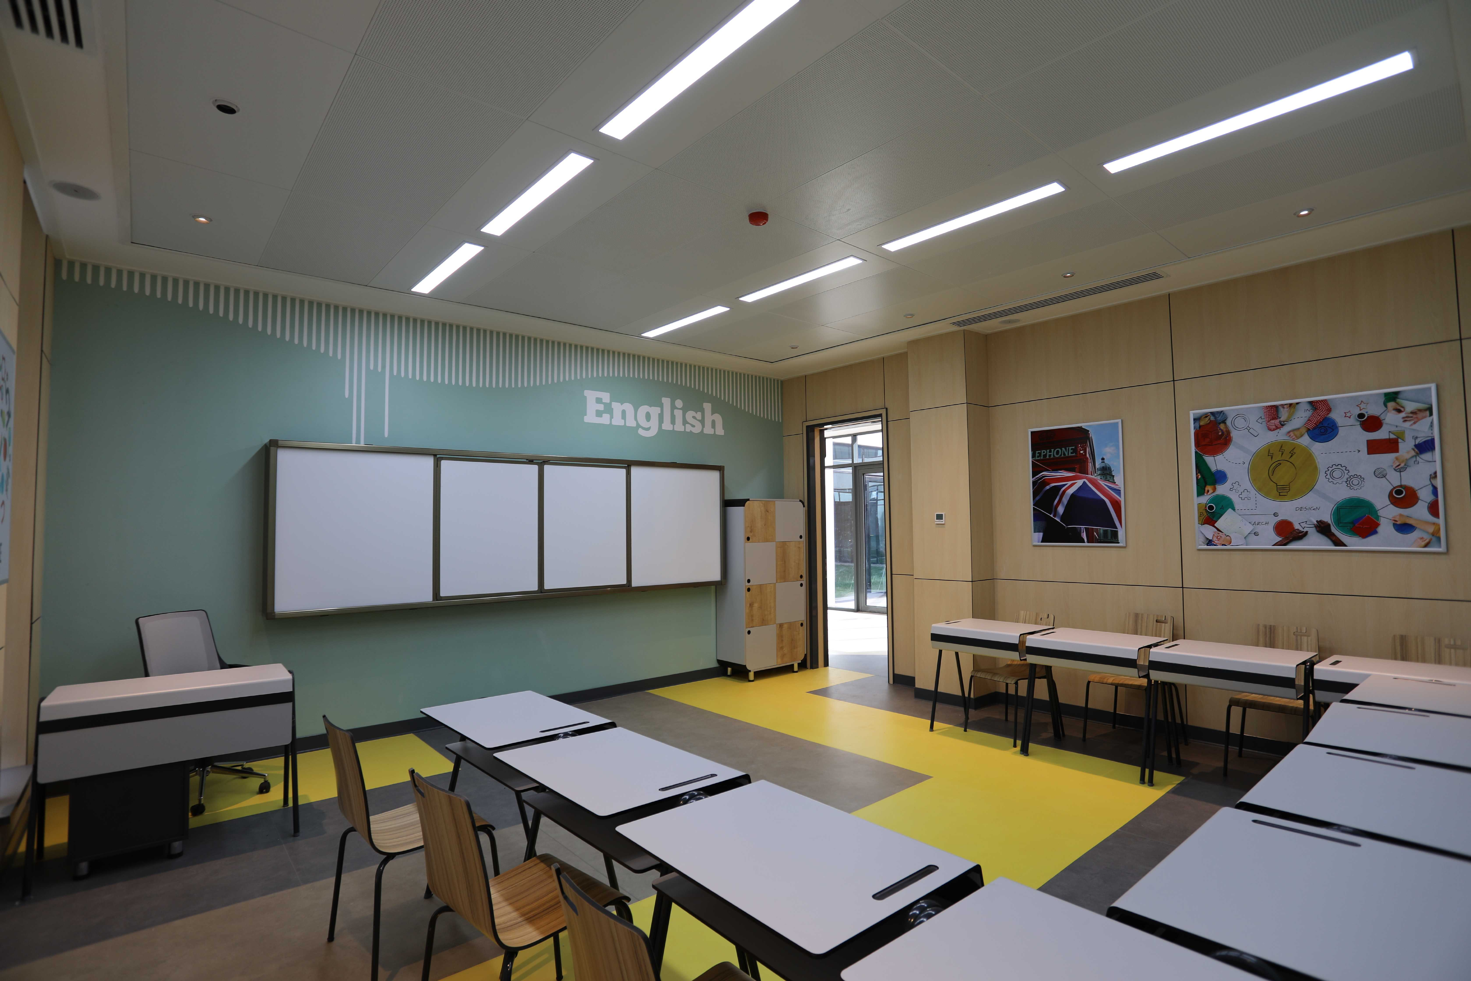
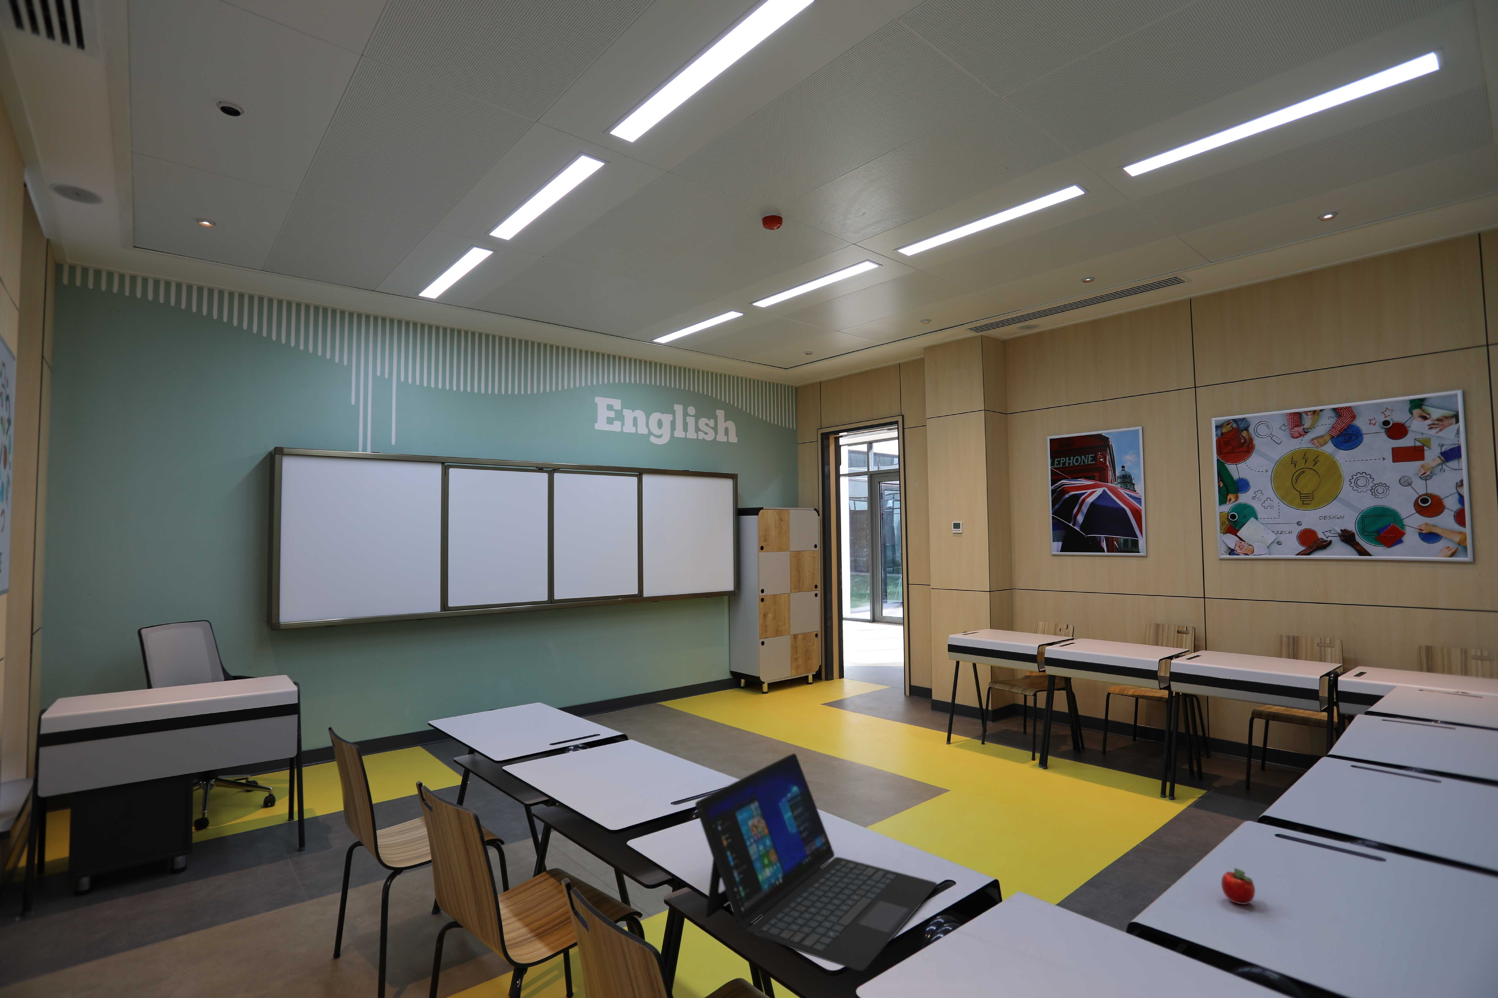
+ apple [1220,868,1255,904]
+ laptop [694,753,937,971]
